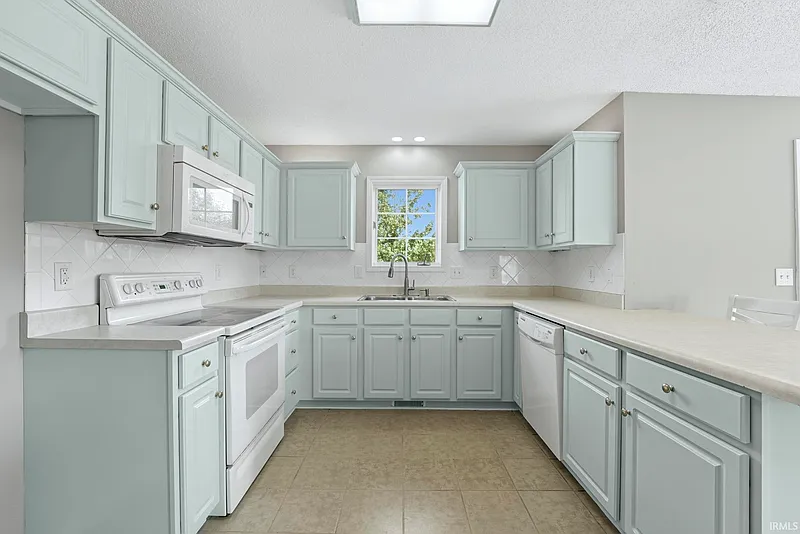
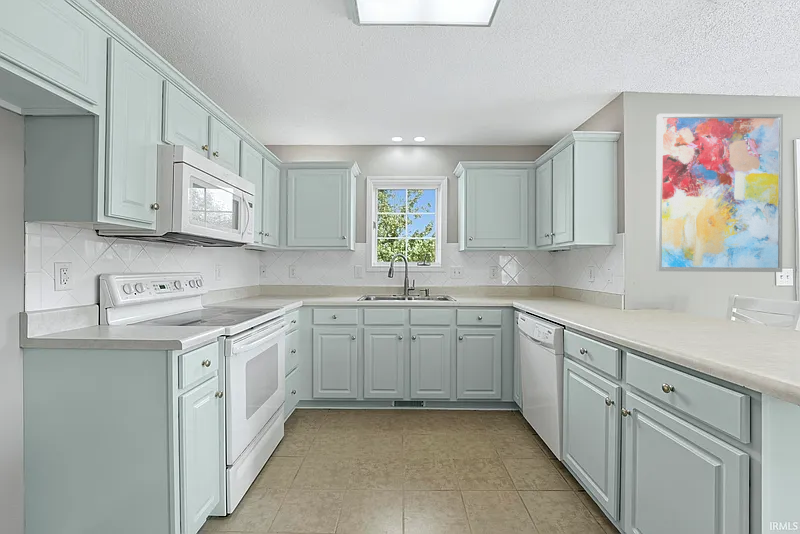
+ wall art [655,113,784,273]
